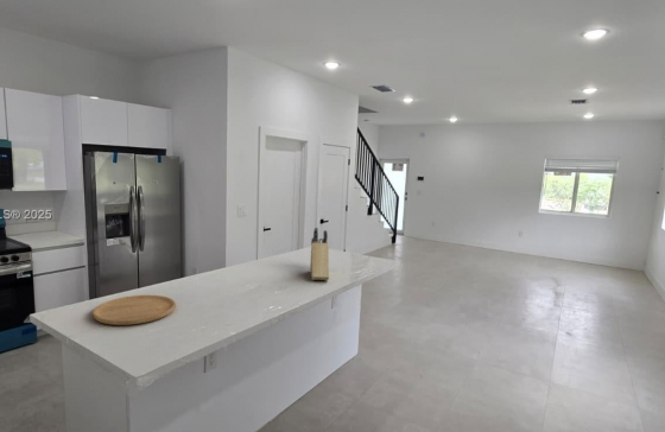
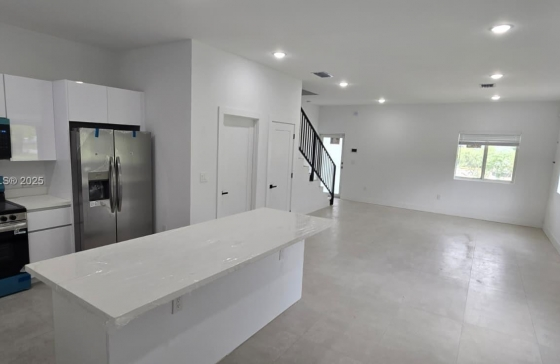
- knife block [309,227,330,281]
- cutting board [91,294,177,326]
